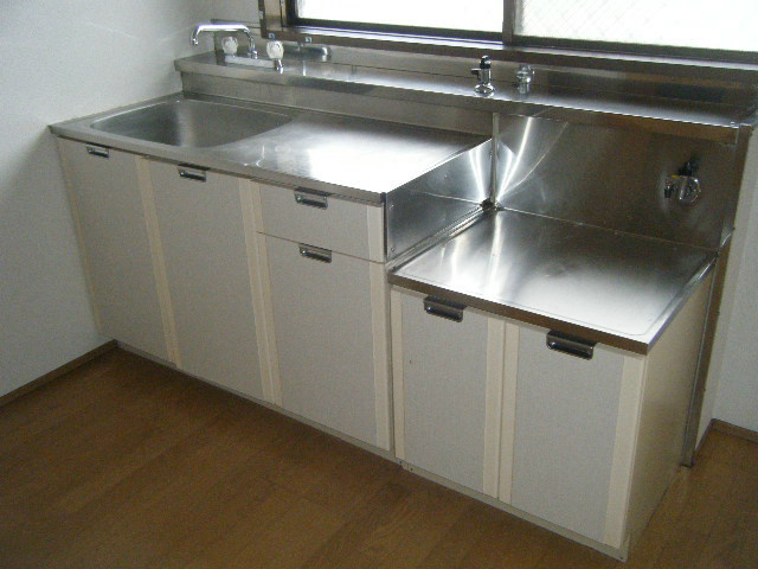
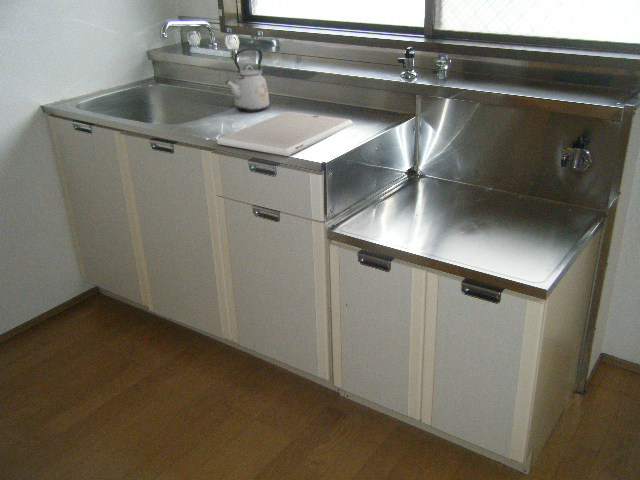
+ kettle [224,47,271,113]
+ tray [216,110,354,157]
